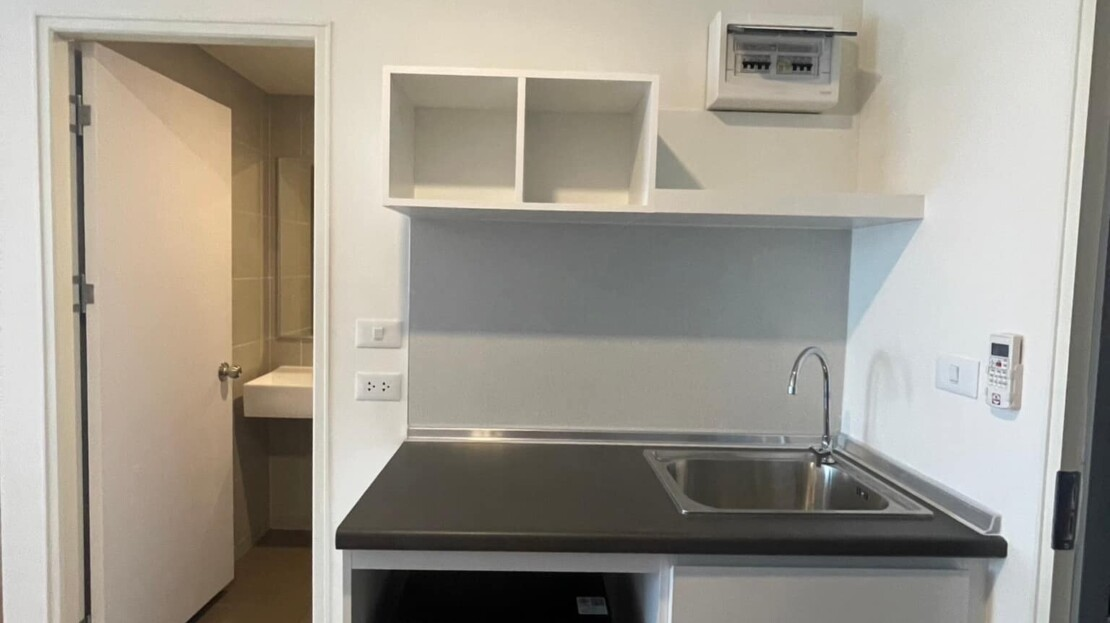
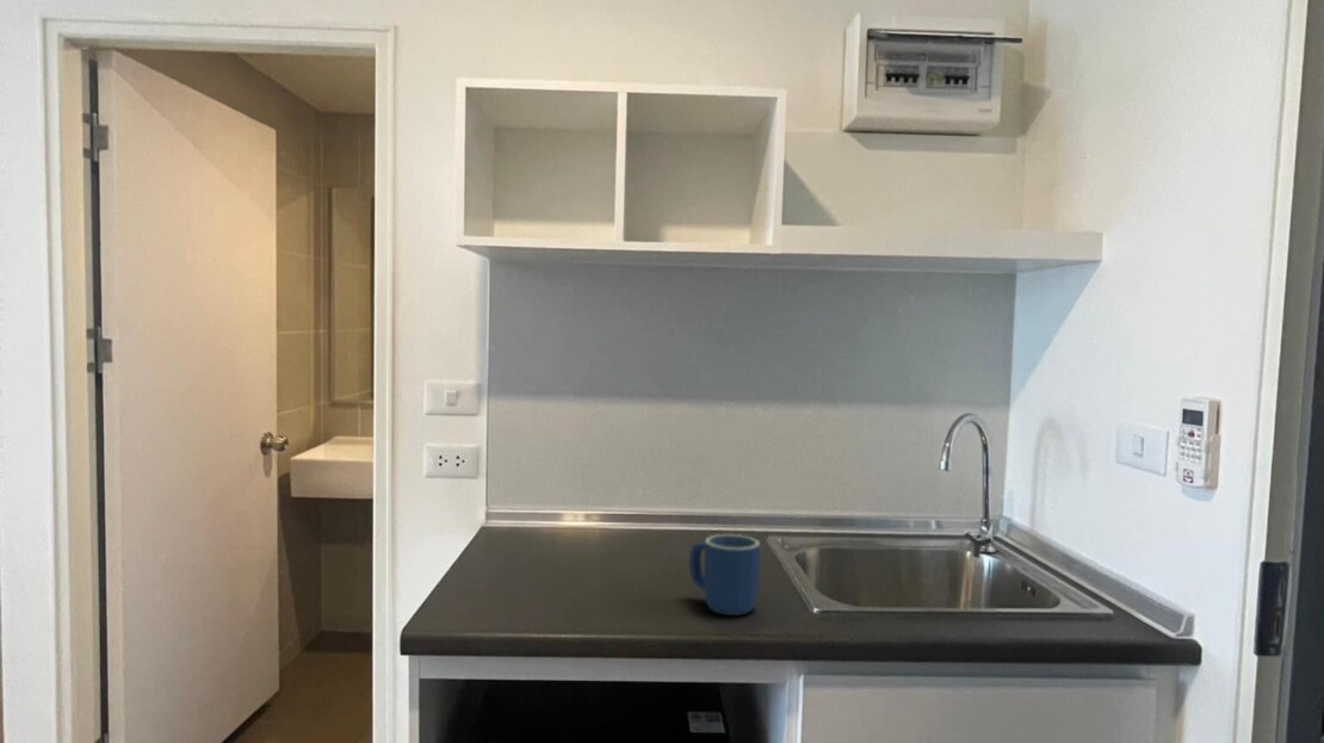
+ mug [688,533,761,617]
